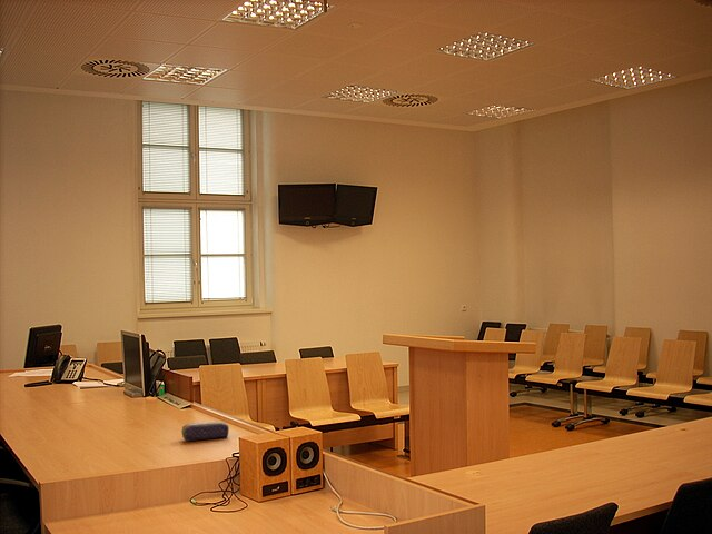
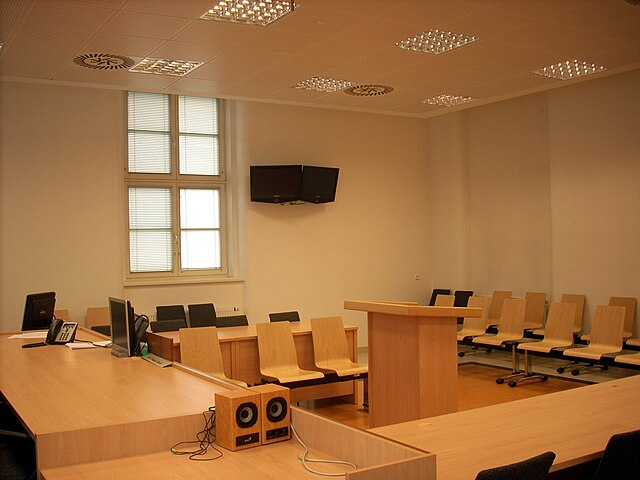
- pencil case [180,421,230,442]
